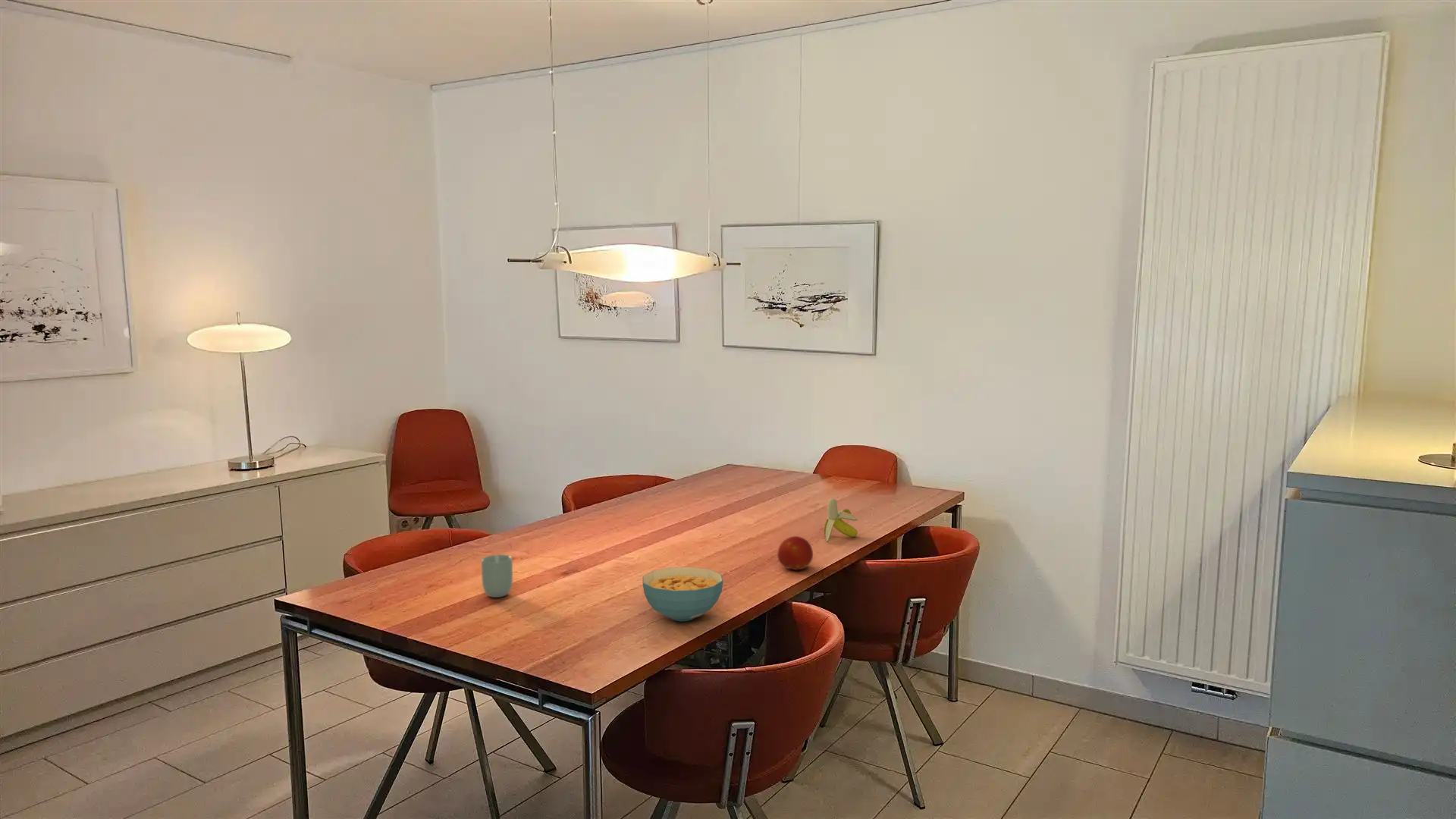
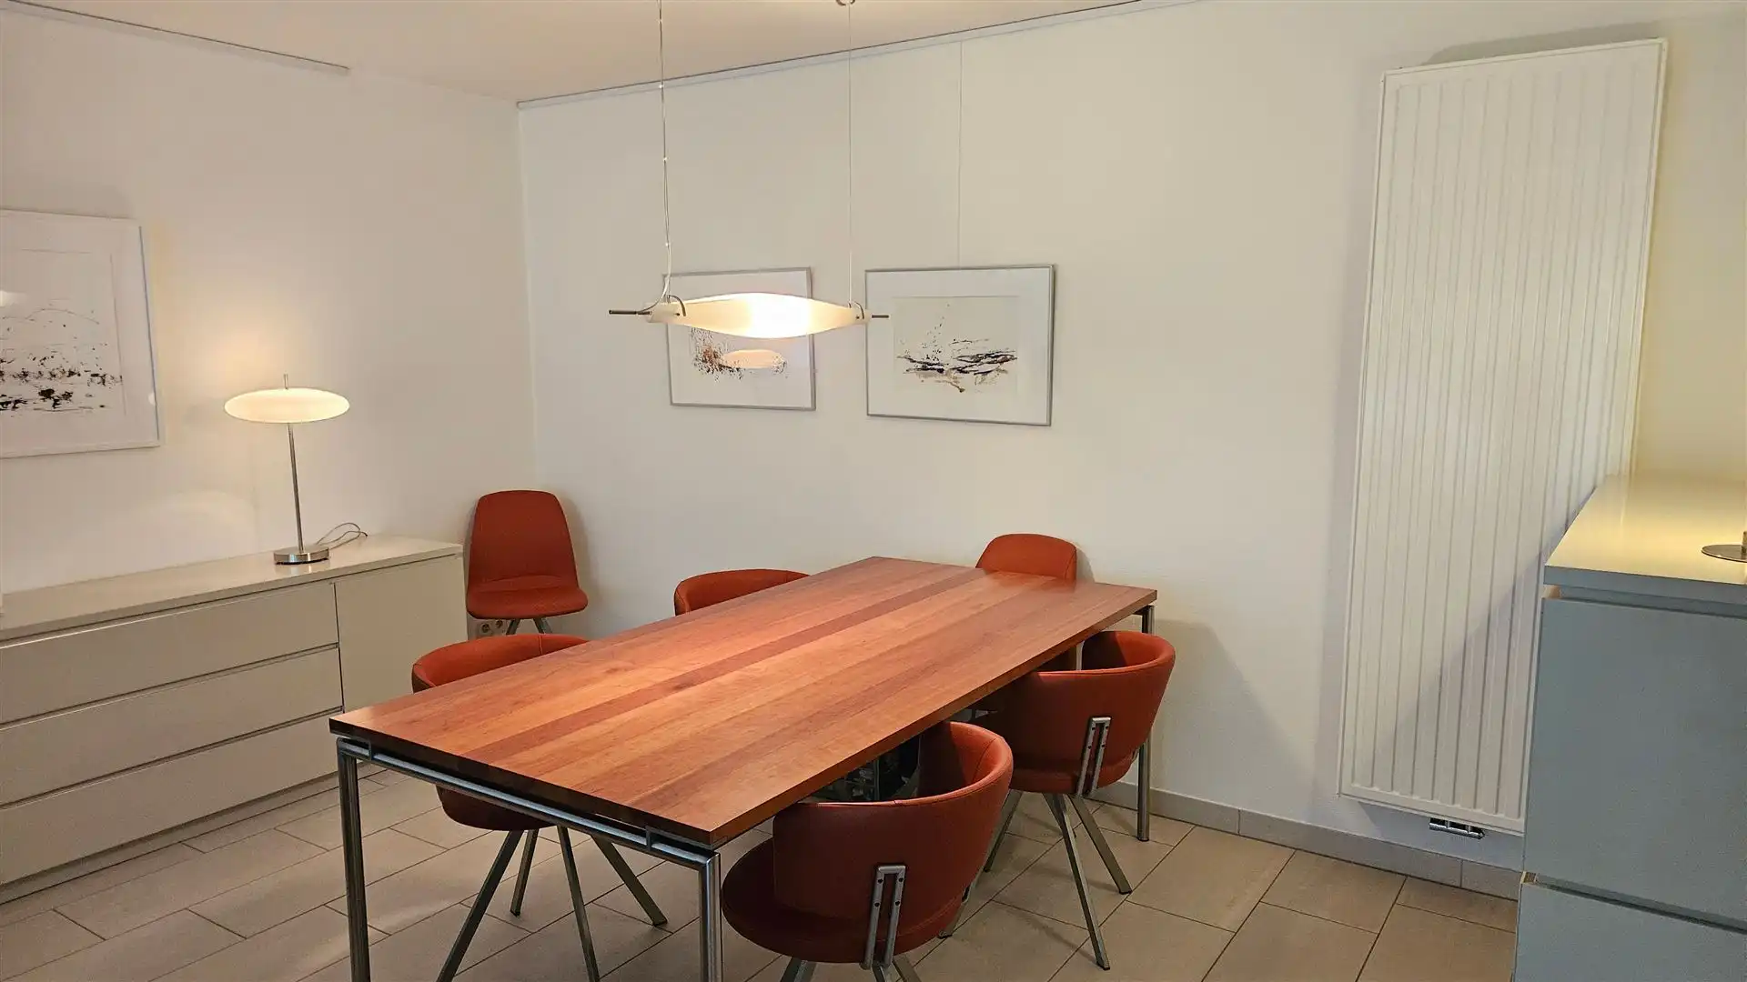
- banana [823,497,858,543]
- cereal bowl [642,566,724,622]
- fruit [777,535,814,572]
- cup [481,554,513,598]
